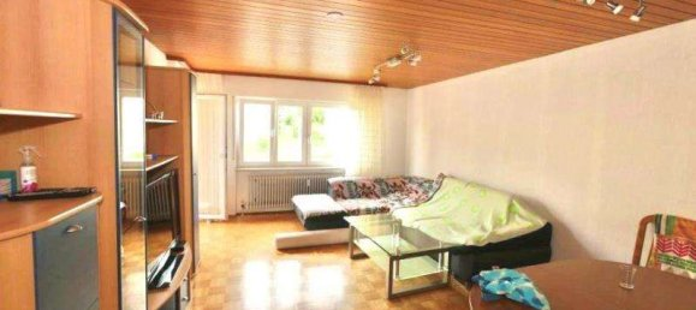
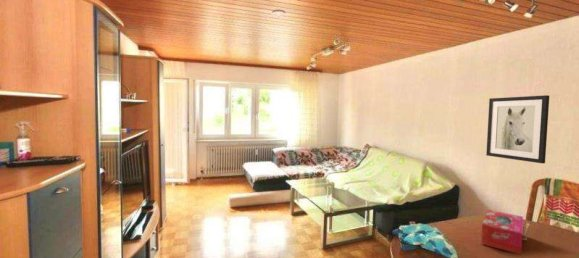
+ wall art [485,94,550,164]
+ tissue box [480,209,524,255]
